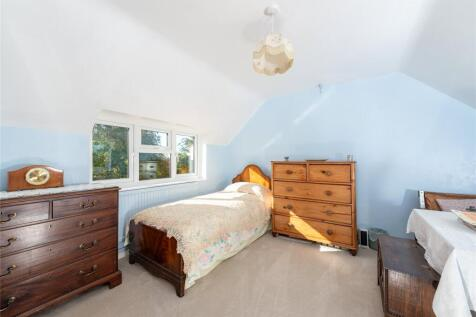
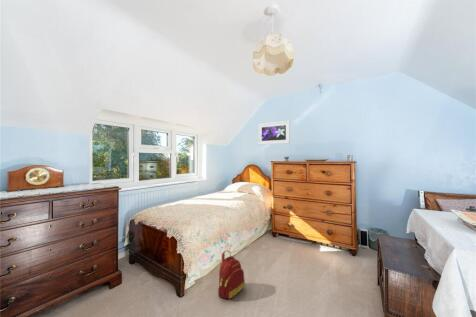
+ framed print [257,120,291,146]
+ backpack [217,250,246,300]
